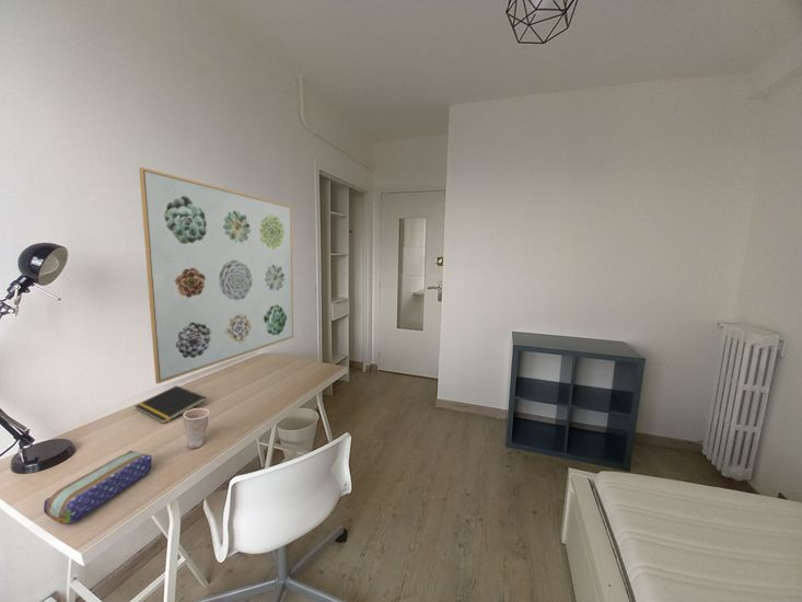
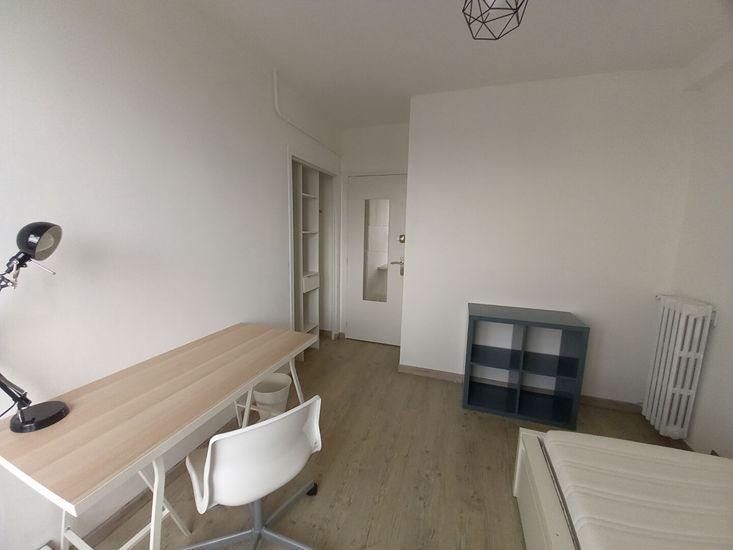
- wall art [138,166,294,385]
- notepad [135,384,207,425]
- cup [182,407,211,450]
- pencil case [43,450,153,525]
